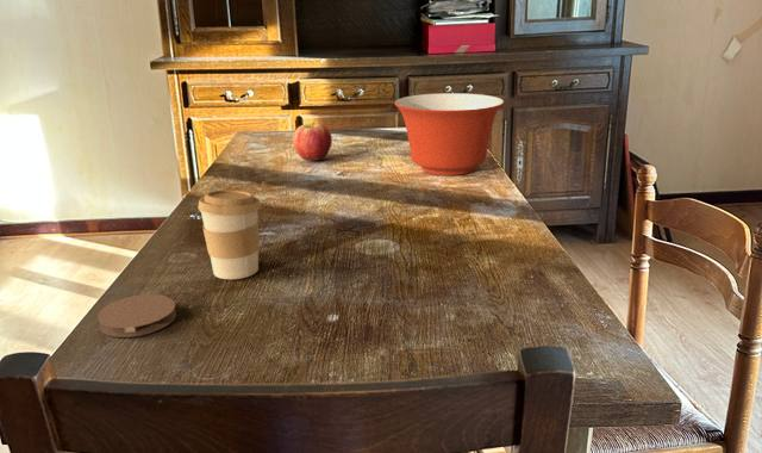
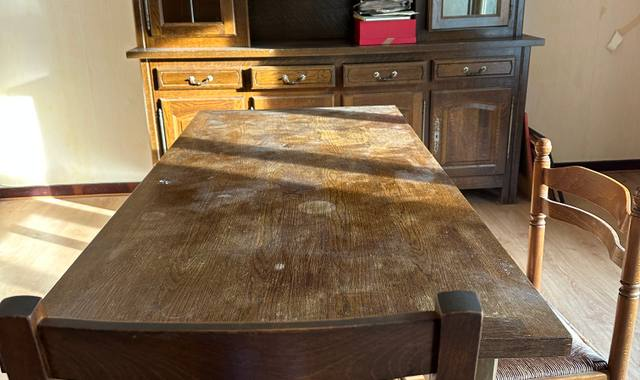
- apple [292,122,333,162]
- coffee cup [196,188,262,280]
- coaster [96,293,177,339]
- mixing bowl [393,92,505,176]
